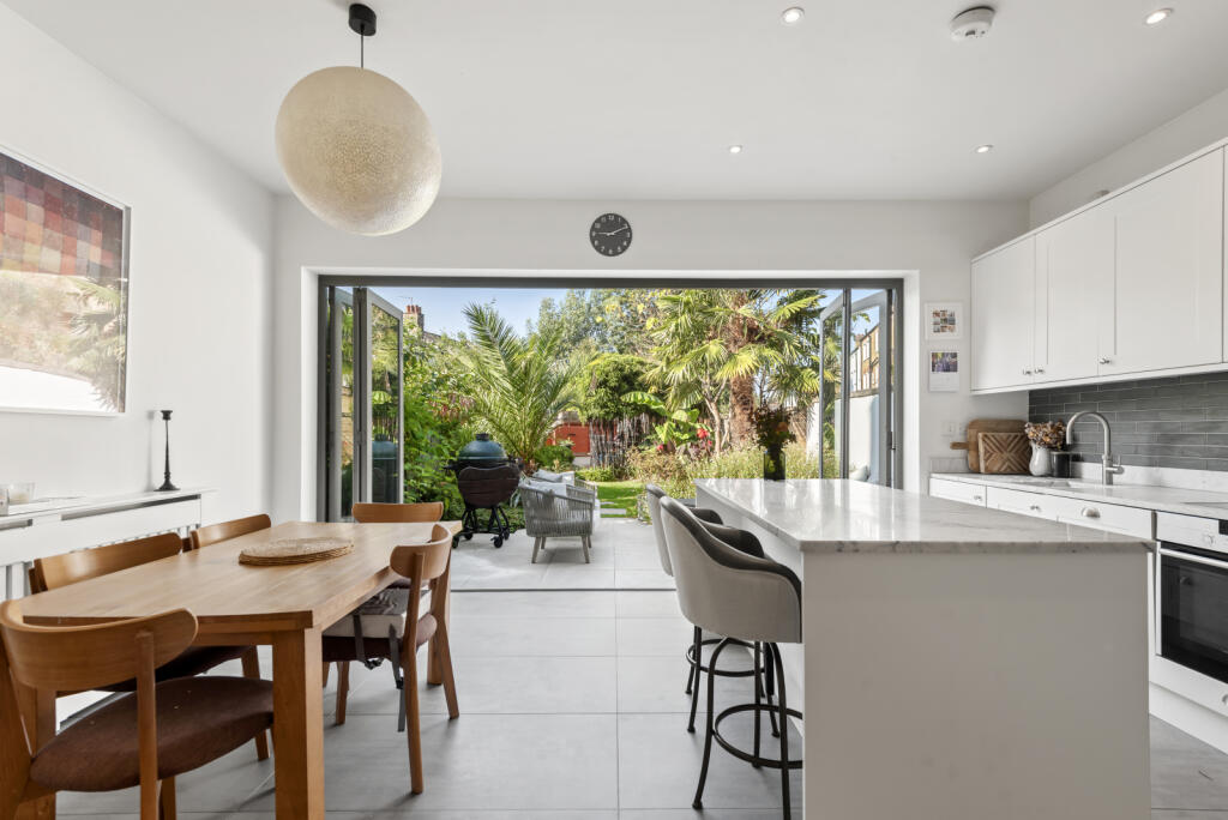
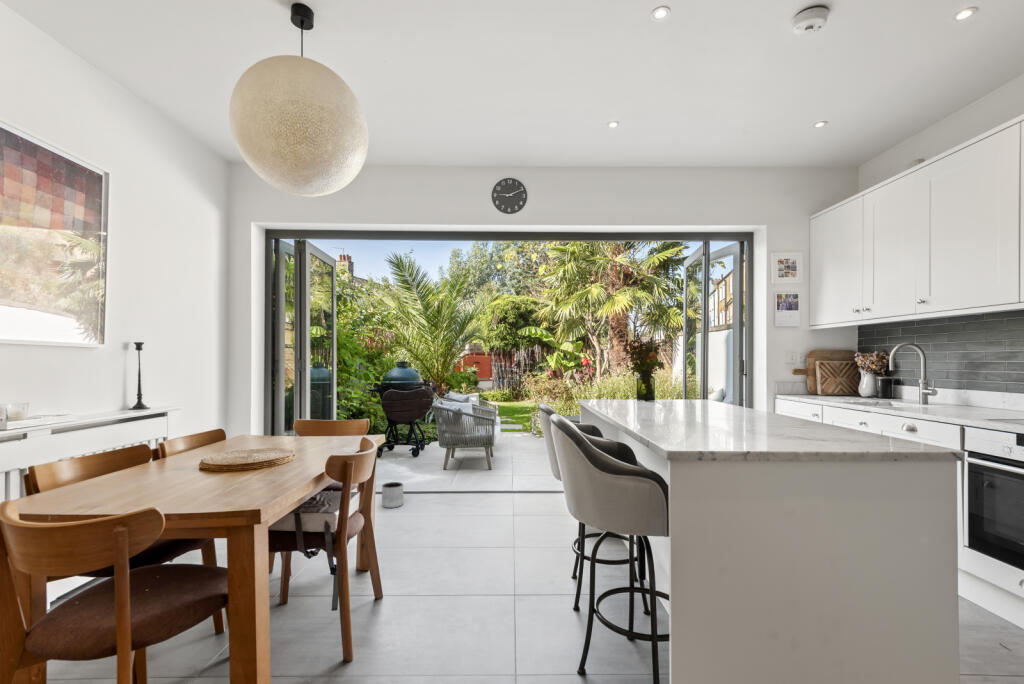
+ planter [381,481,404,509]
